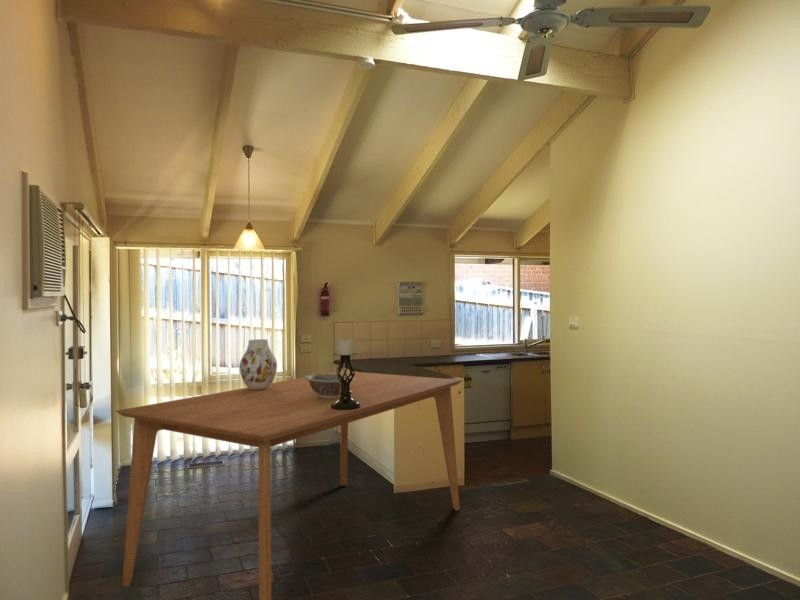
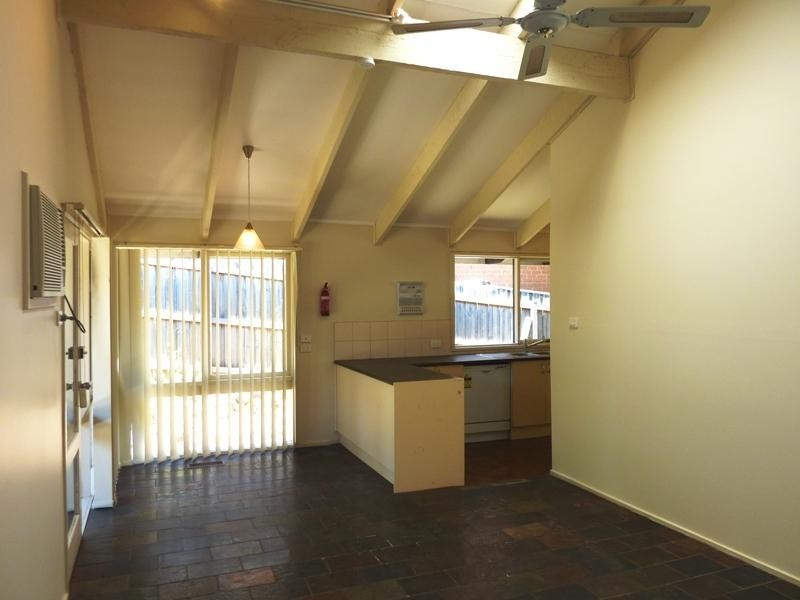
- decorative bowl [304,373,355,398]
- dining table [115,370,463,600]
- vase [238,338,278,390]
- candle holder [331,337,361,410]
